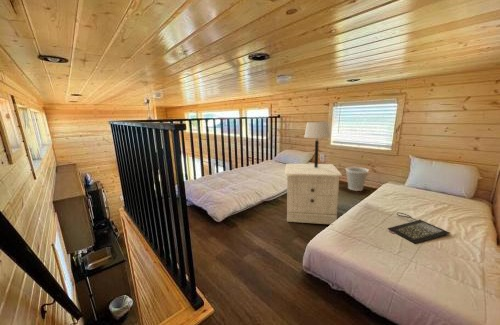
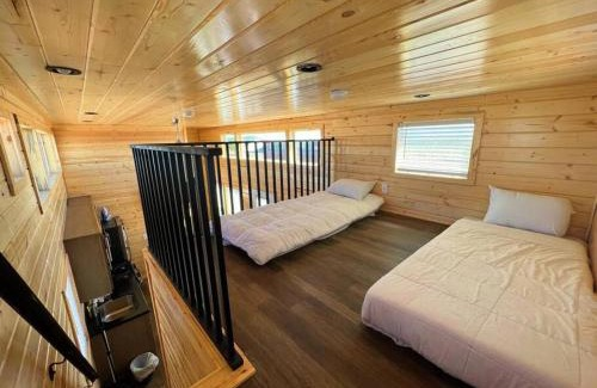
- nightstand [284,163,343,225]
- clutch bag [387,211,451,245]
- table lamp [303,121,331,168]
- wastebasket [345,166,370,192]
